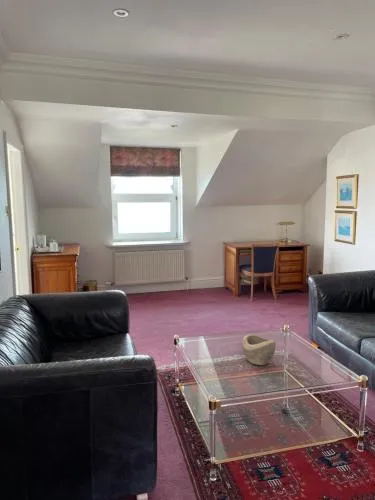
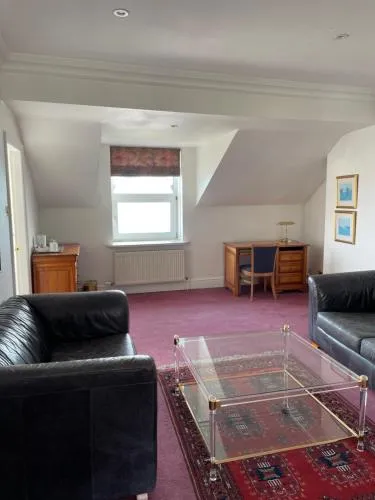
- decorative bowl [241,334,277,366]
